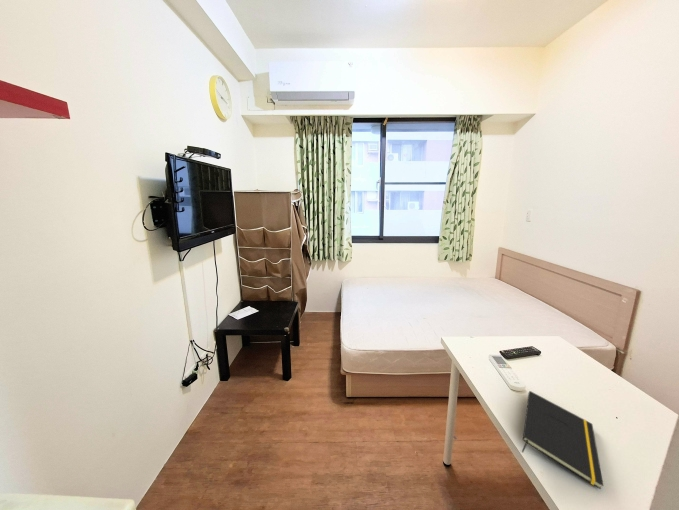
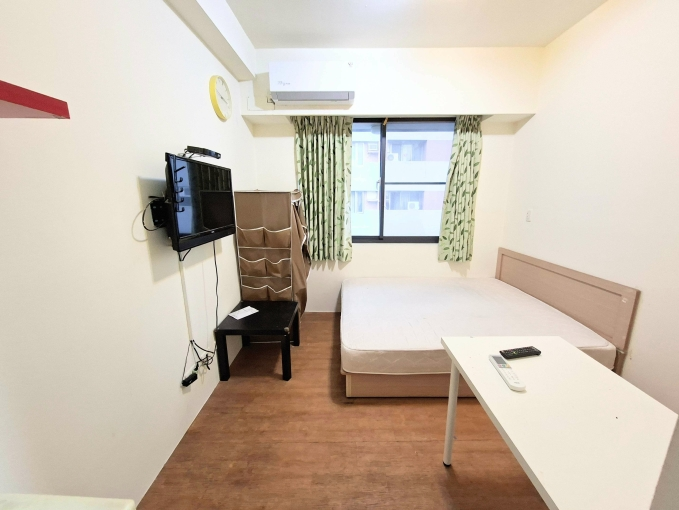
- notepad [521,390,604,490]
